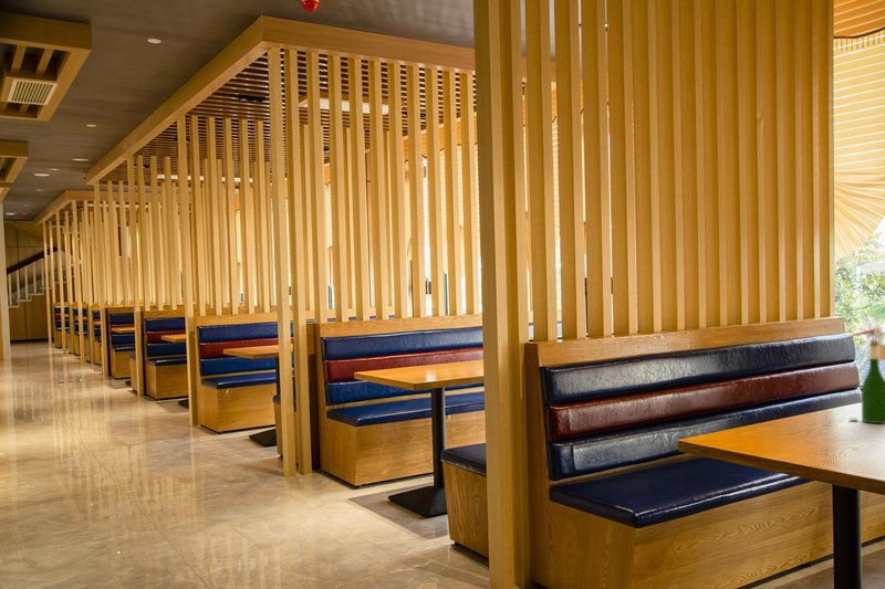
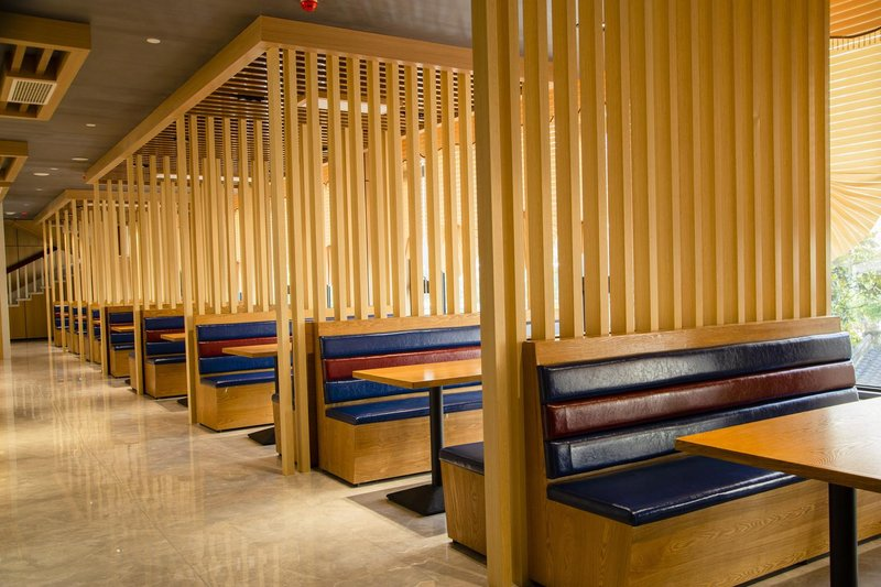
- wine bottle [845,326,885,424]
